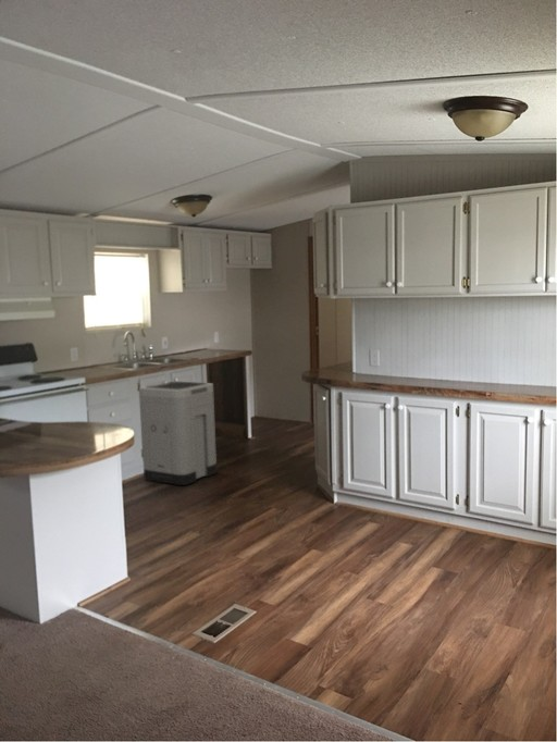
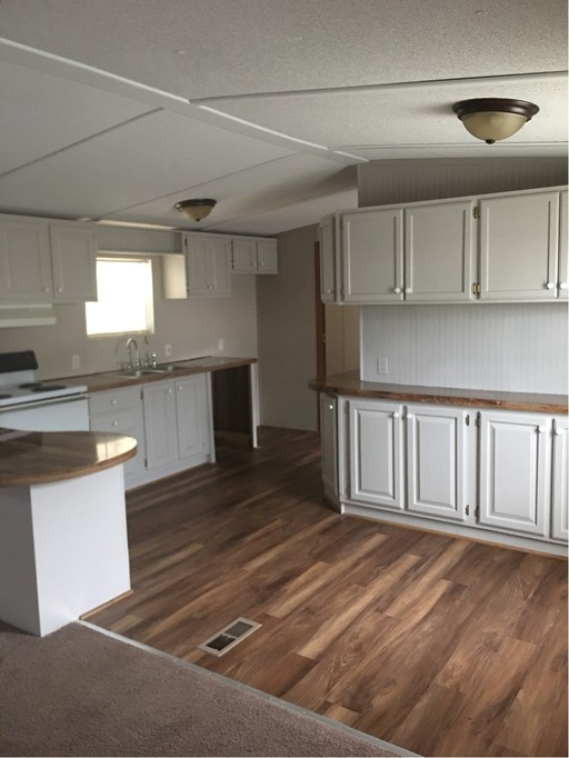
- trash can [138,381,218,486]
